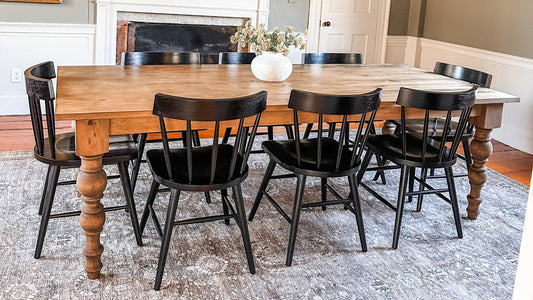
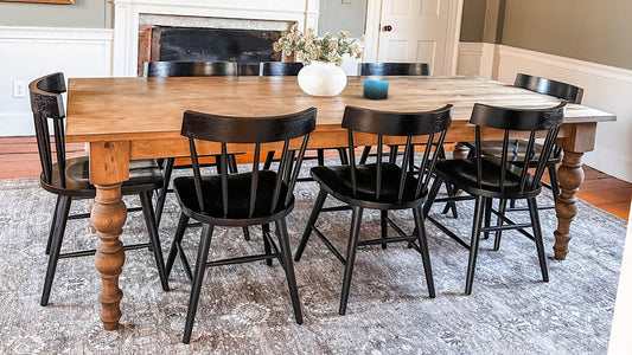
+ candle [362,78,390,101]
